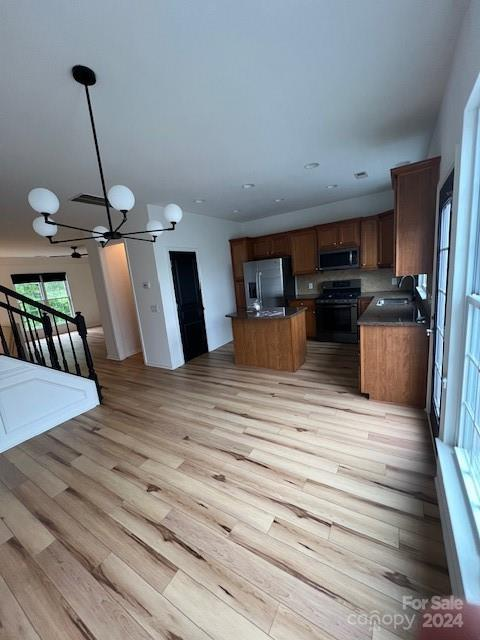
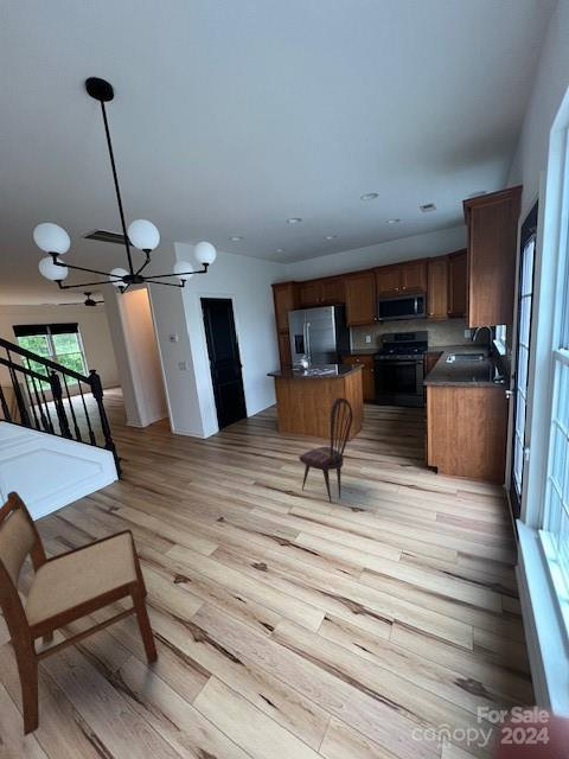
+ dining chair [298,396,354,503]
+ dining chair [0,490,159,738]
